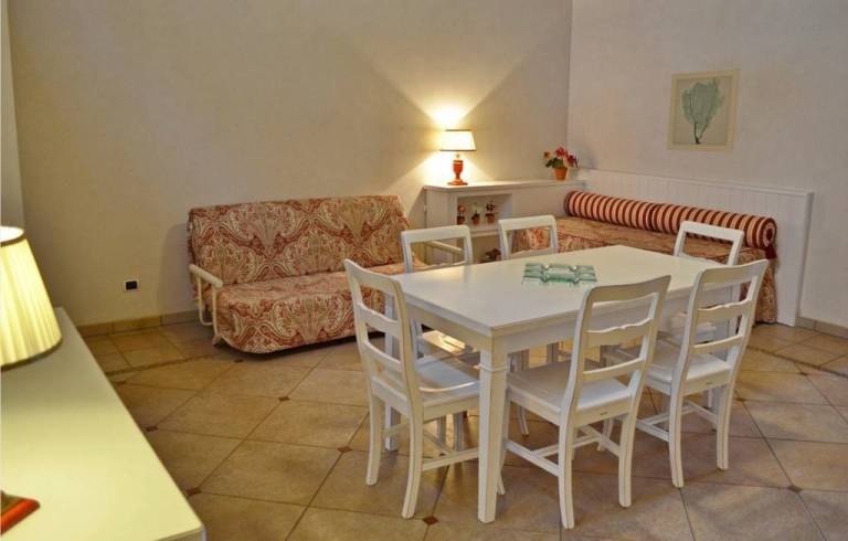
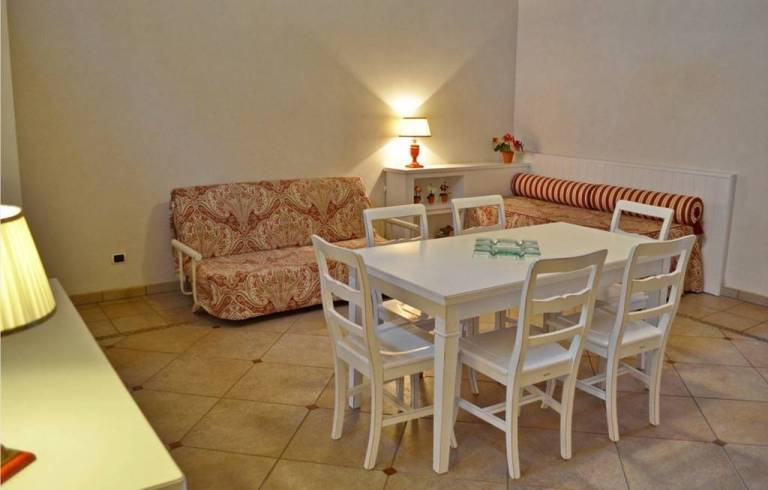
- wall art [666,67,741,153]
